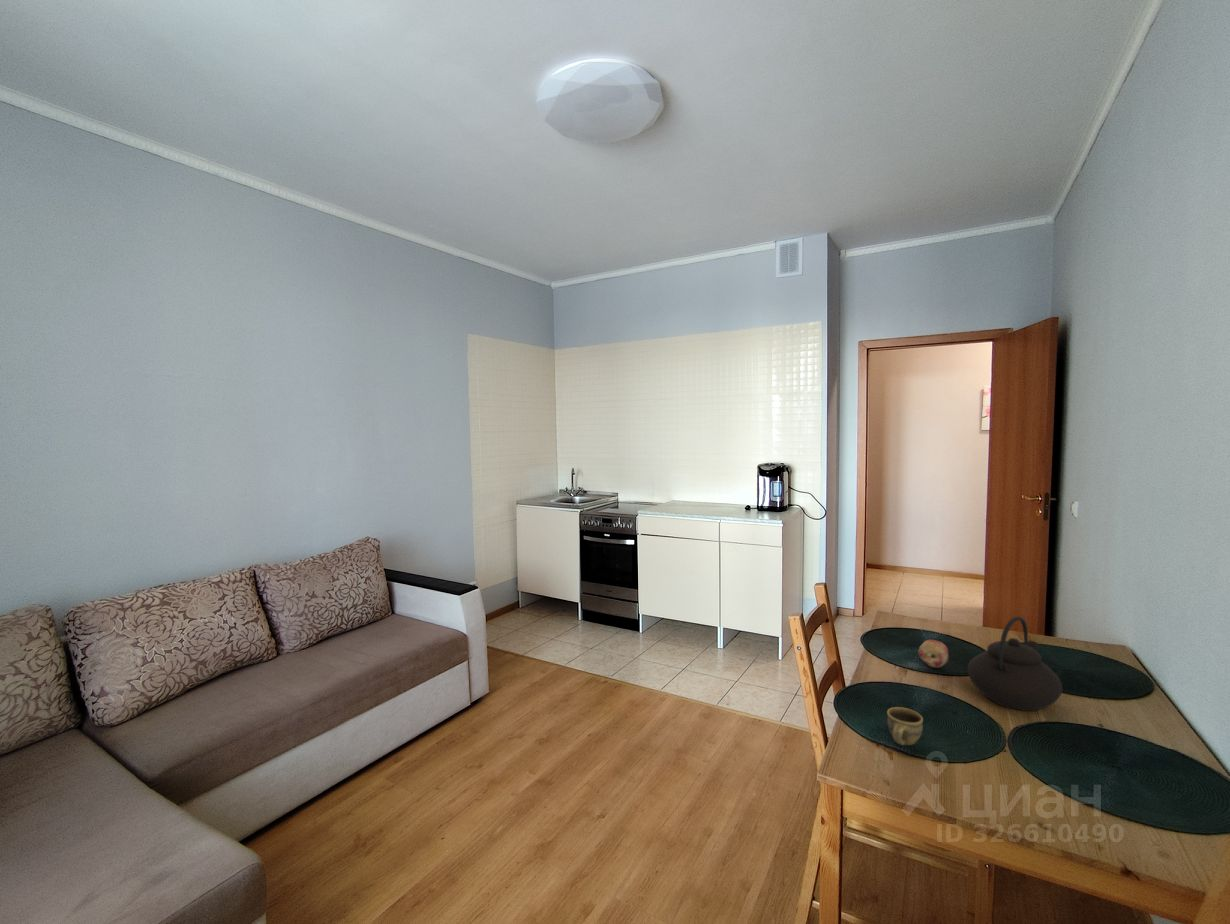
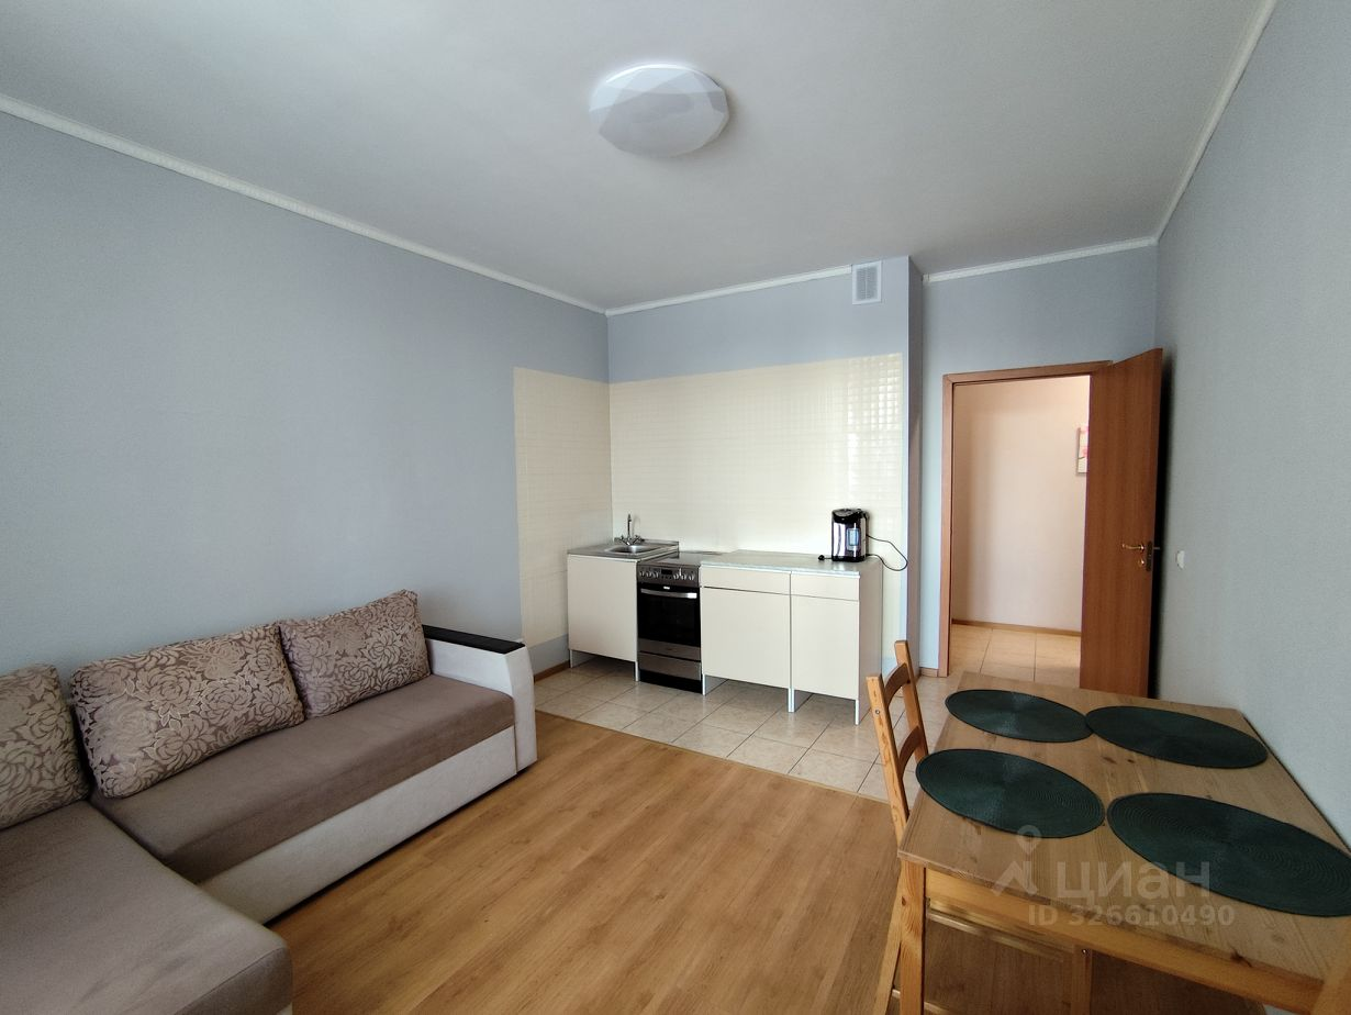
- cup [886,706,924,746]
- teapot [967,615,1063,712]
- fruit [917,638,950,669]
